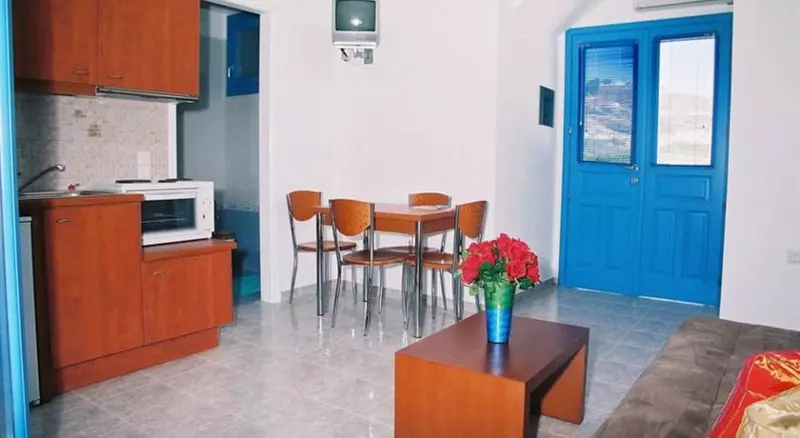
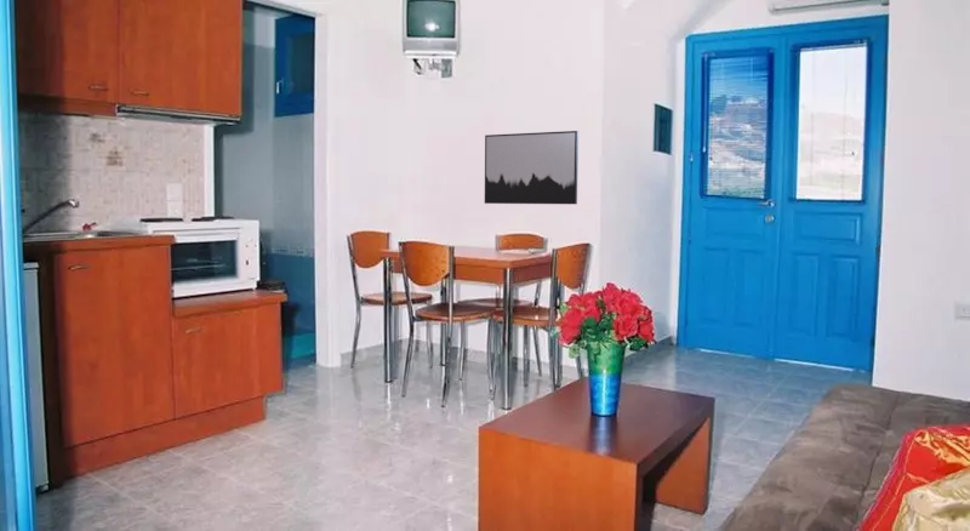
+ wall art [484,130,580,205]
